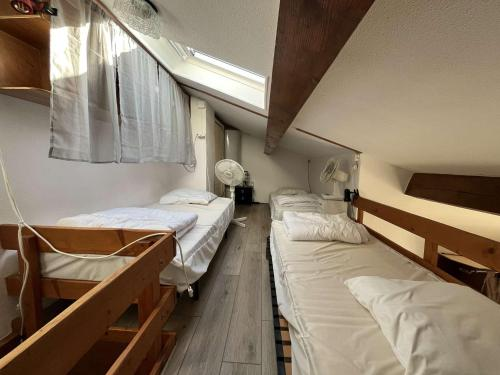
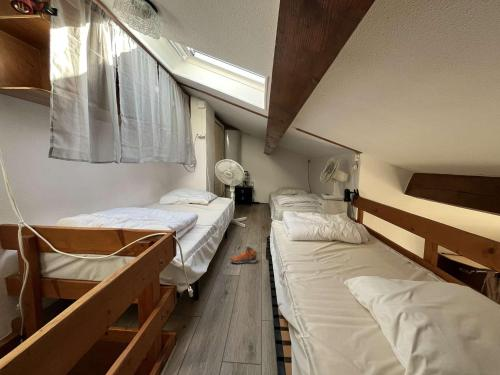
+ sneaker [230,246,258,264]
